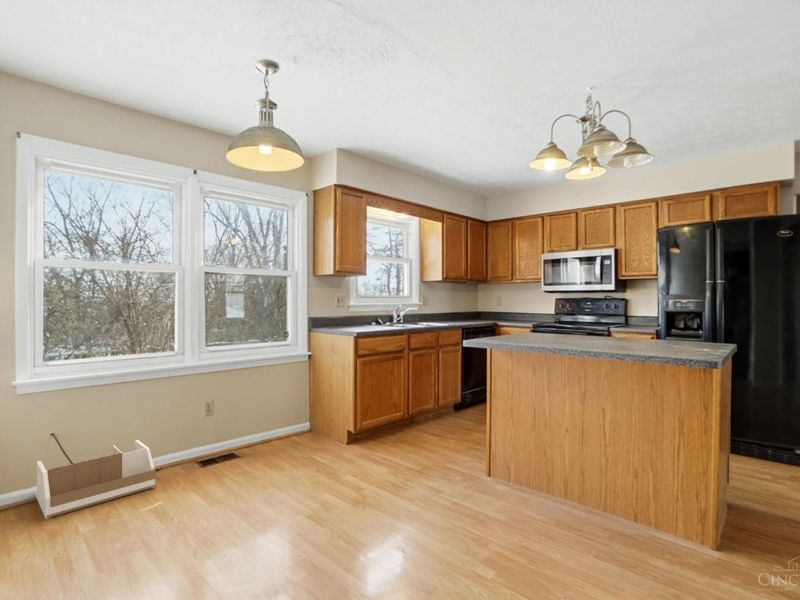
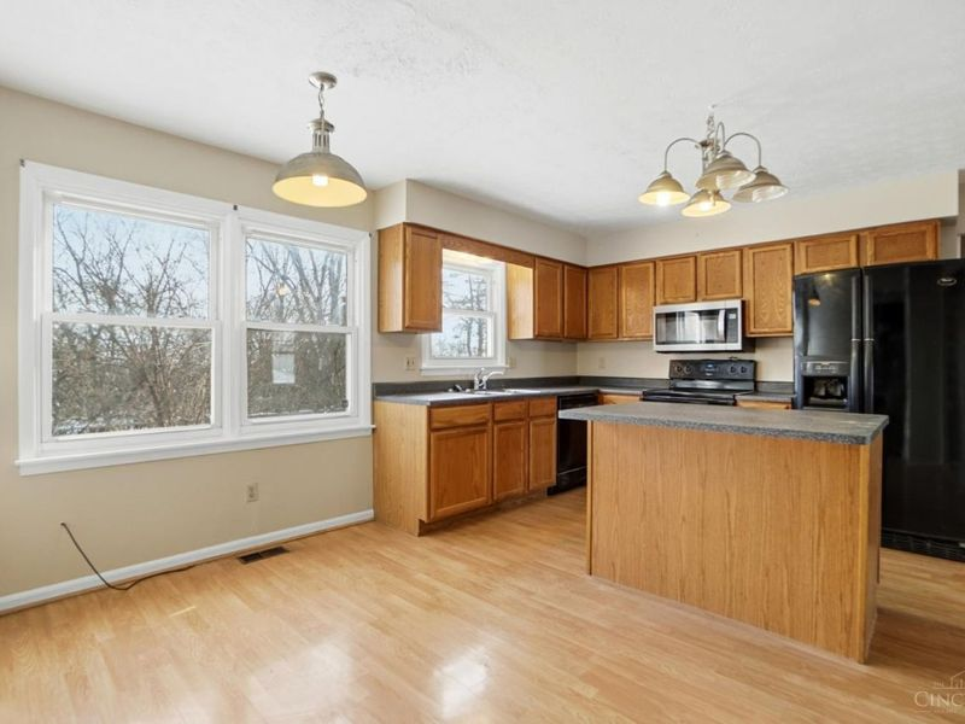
- storage bin [34,439,157,520]
